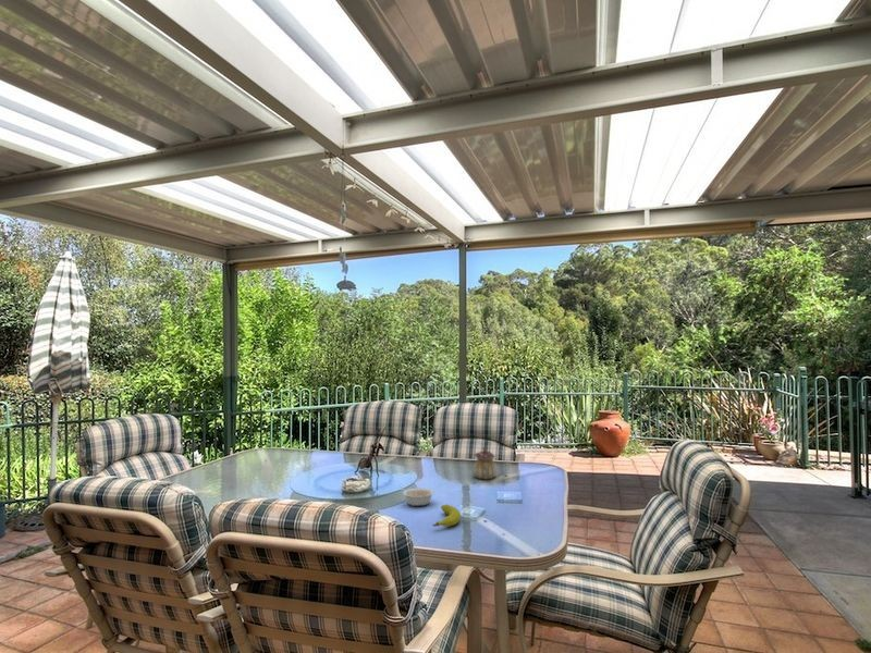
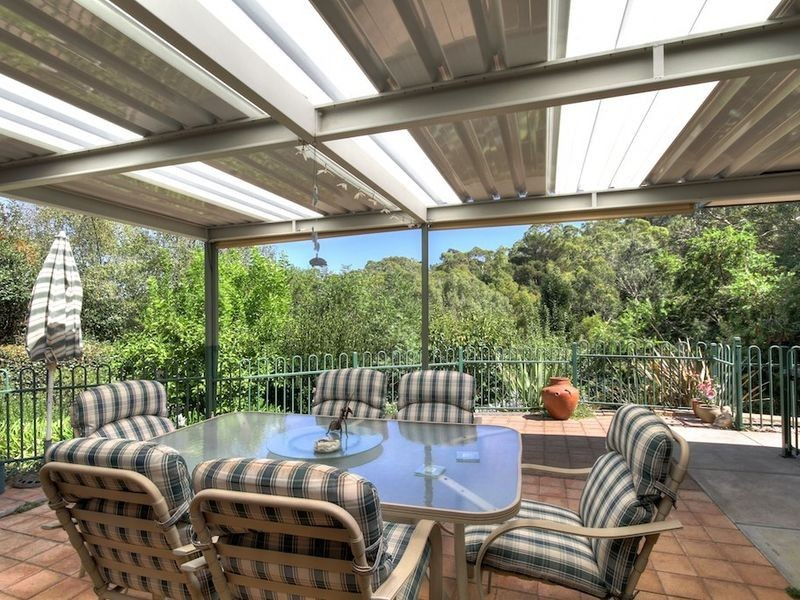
- teapot [471,446,498,480]
- legume [398,486,436,507]
- fruit [431,504,462,528]
